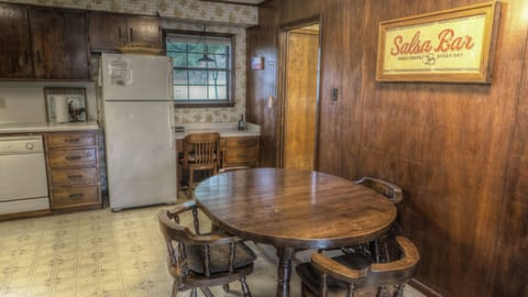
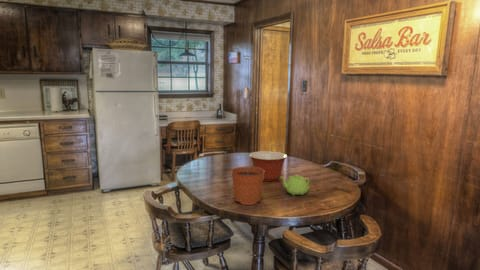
+ teapot [280,174,311,196]
+ mixing bowl [248,150,288,182]
+ plant pot [231,154,265,206]
